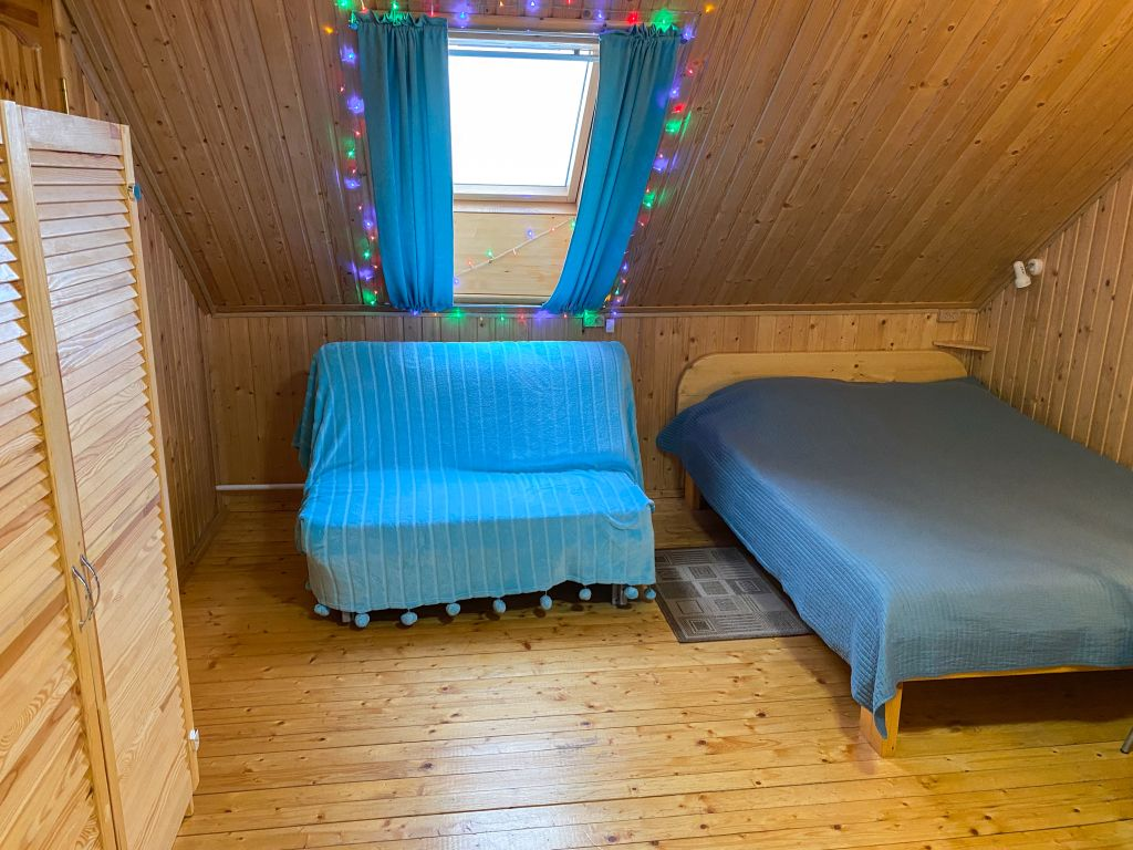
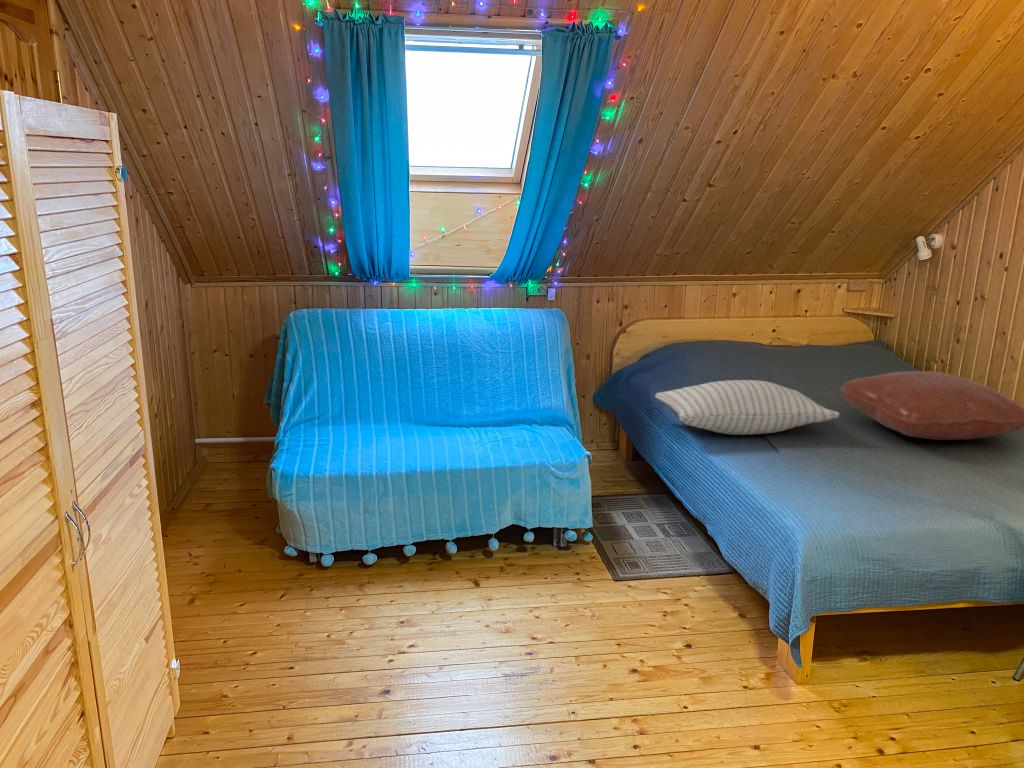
+ pillow [654,379,840,436]
+ pillow [839,370,1024,441]
